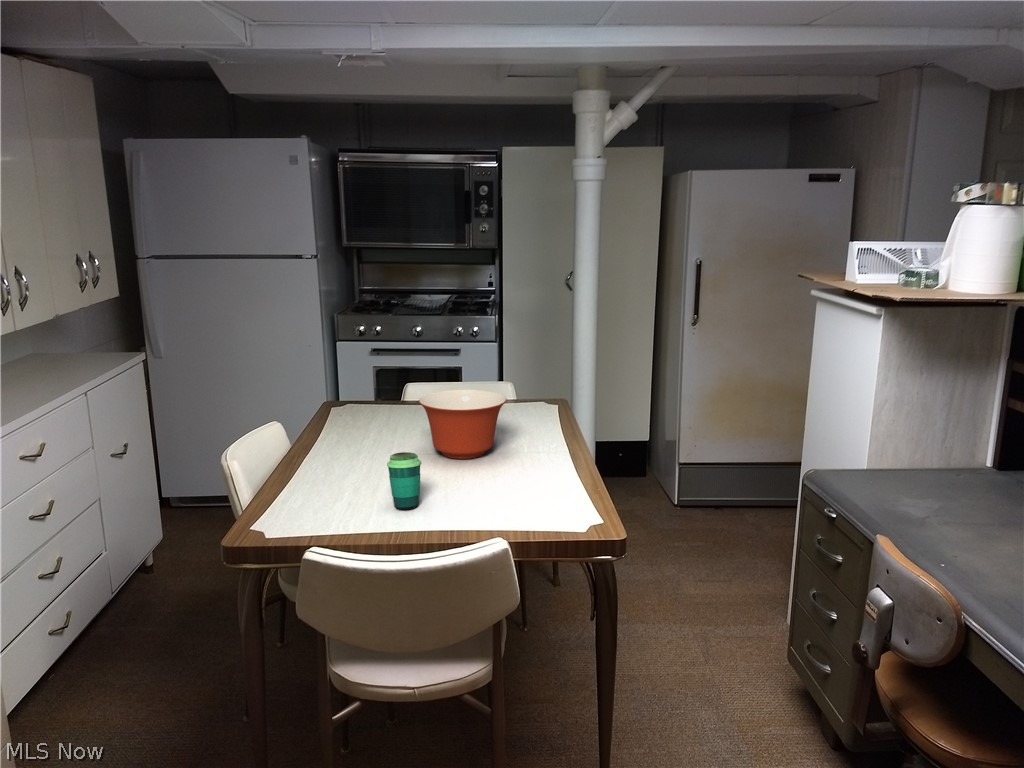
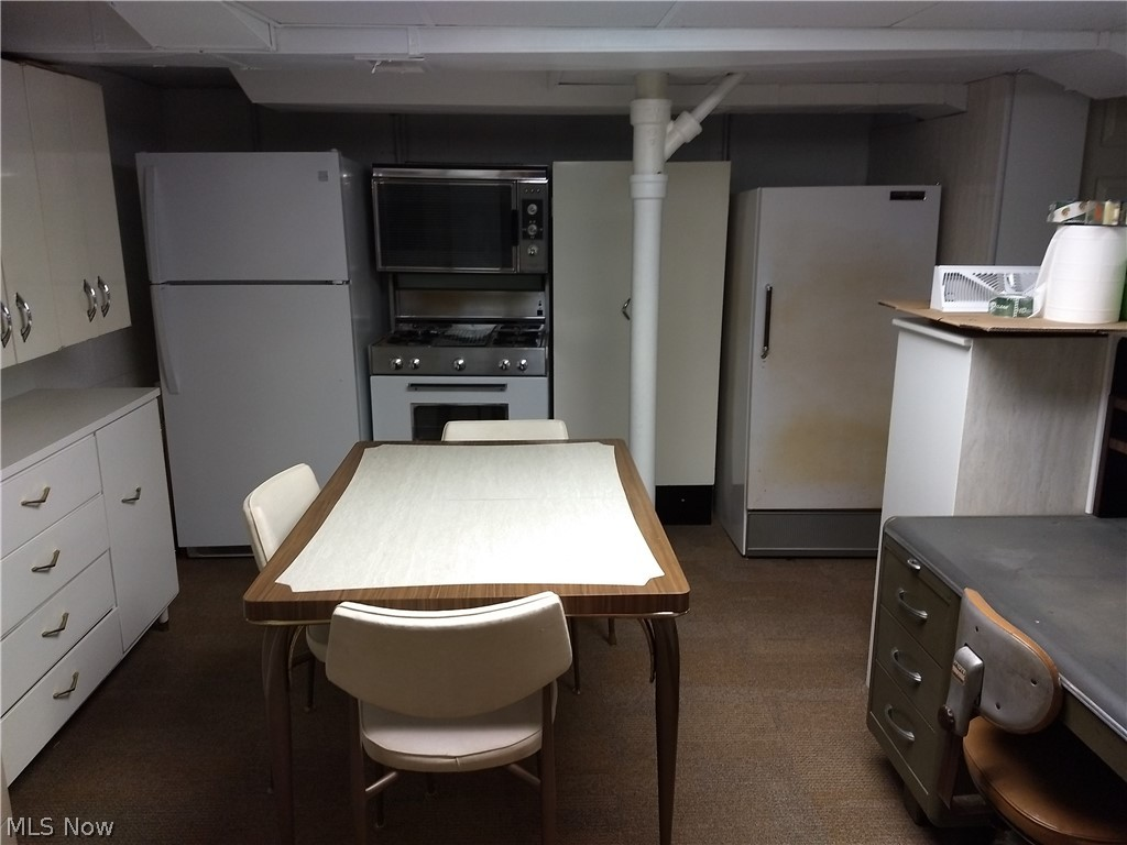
- mixing bowl [418,389,507,460]
- cup [386,451,422,511]
